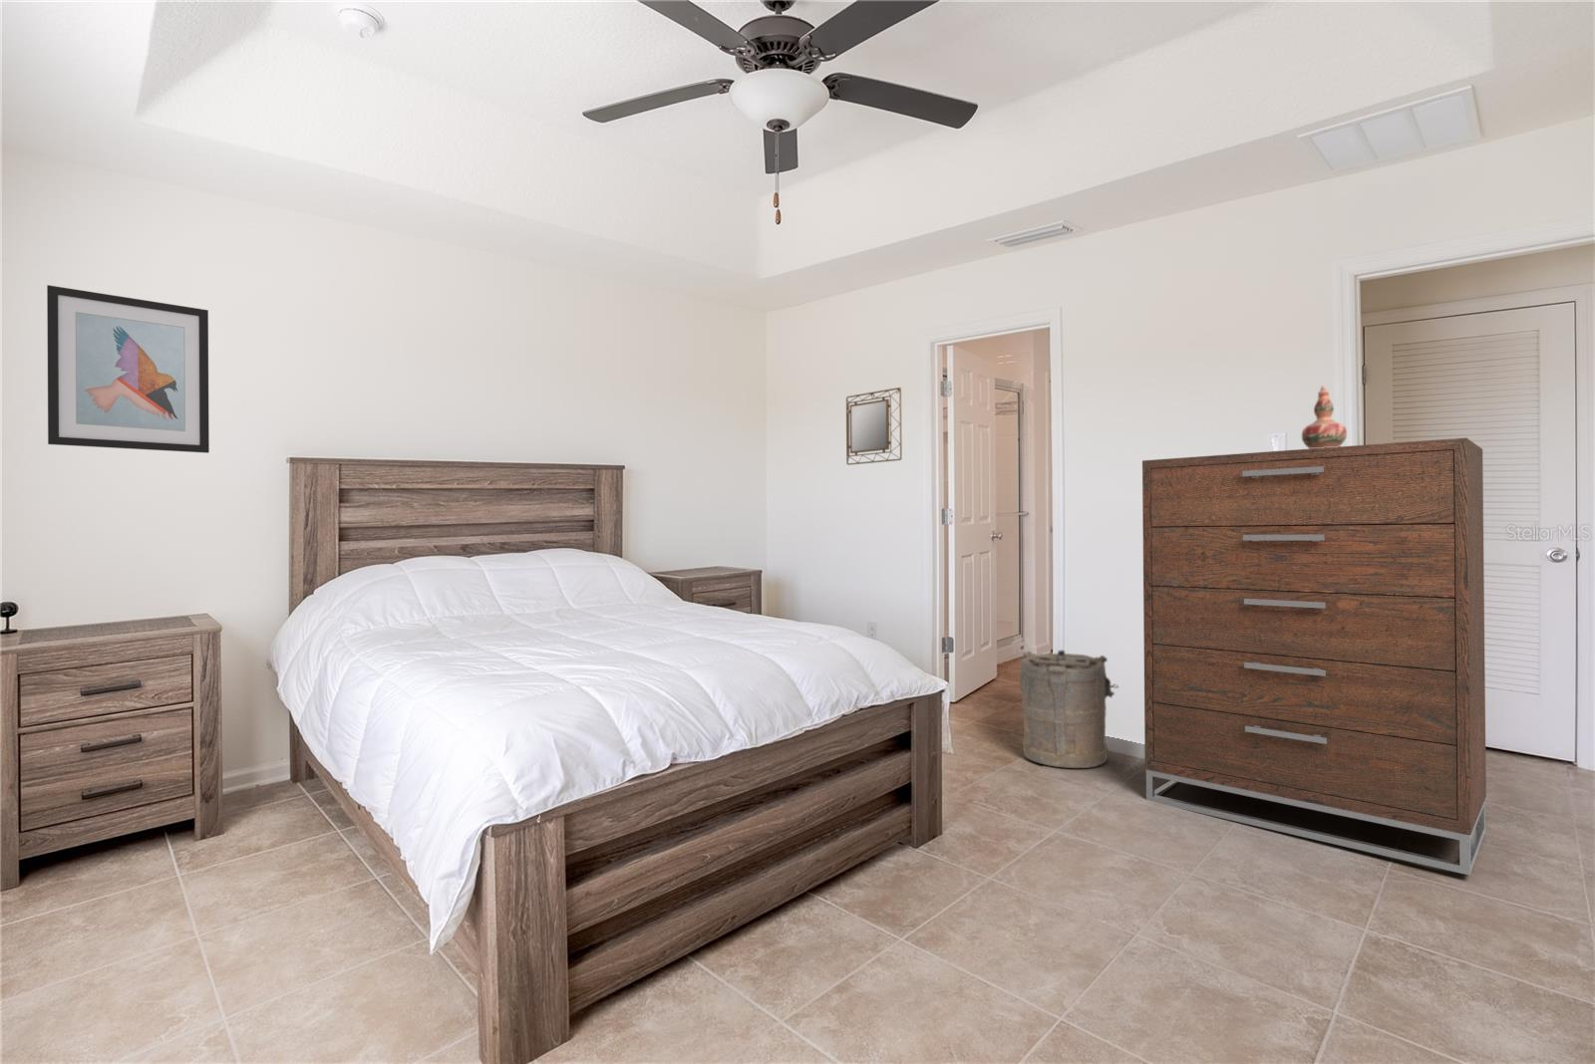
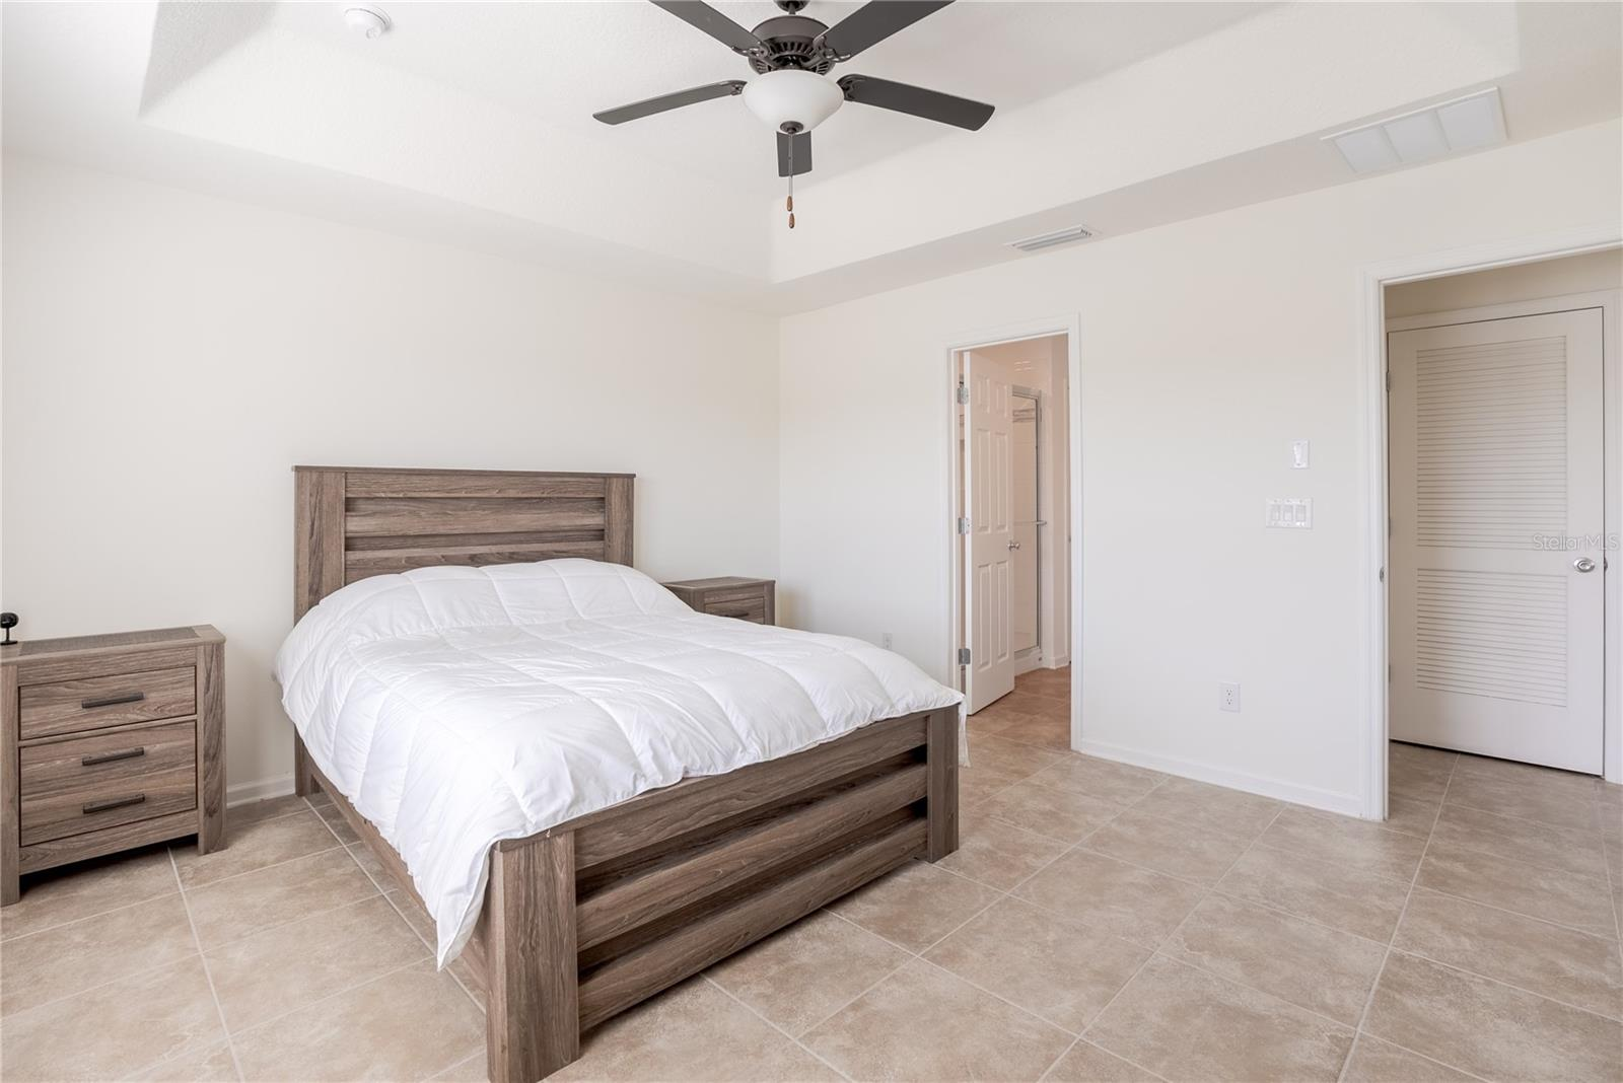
- decorative vase [1300,385,1348,449]
- dresser [1141,436,1487,875]
- home mirror [846,387,903,467]
- laundry hamper [1019,650,1120,770]
- wall art [46,284,210,455]
